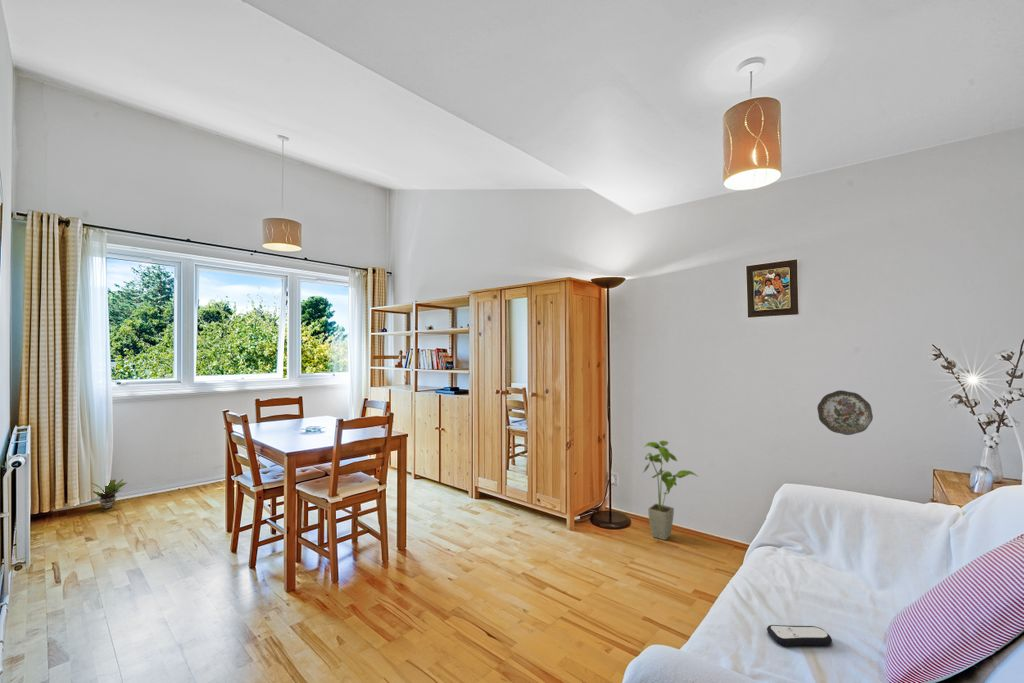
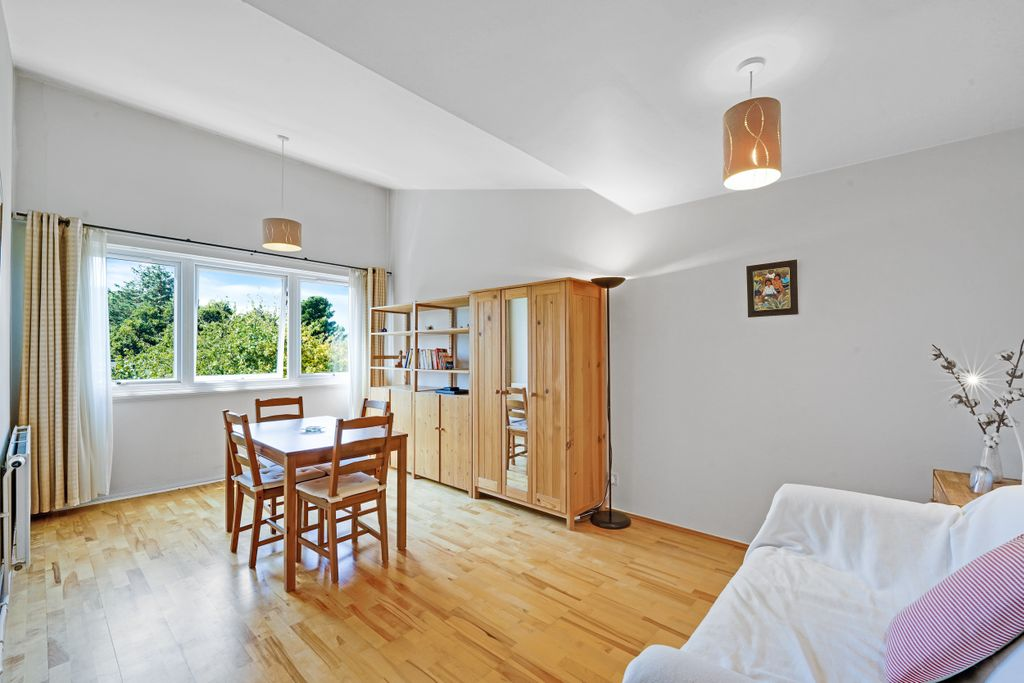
- remote control [766,624,833,647]
- house plant [642,440,699,541]
- decorative plate [816,389,874,436]
- potted plant [90,478,128,510]
